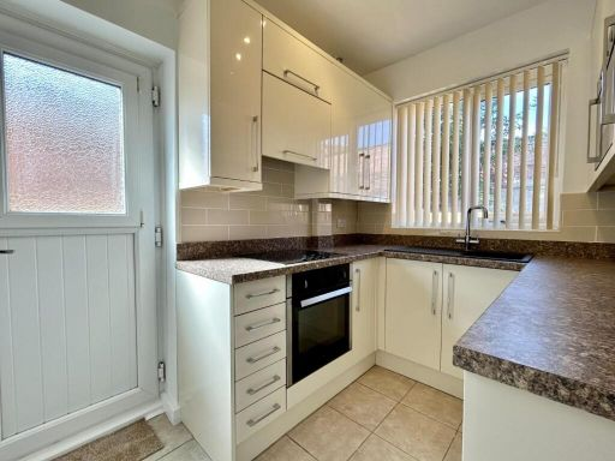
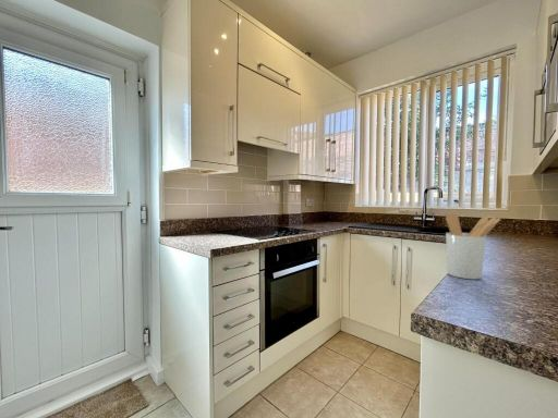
+ utensil holder [445,212,501,280]
